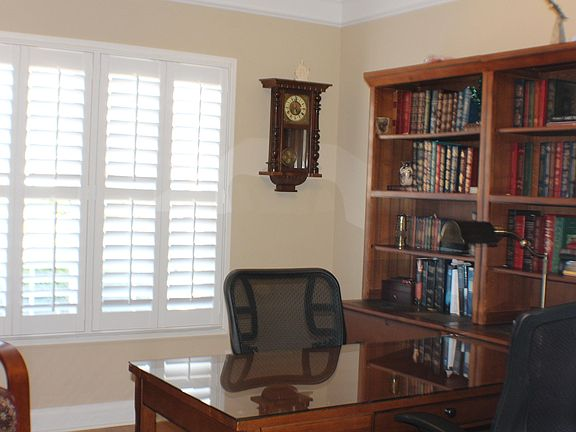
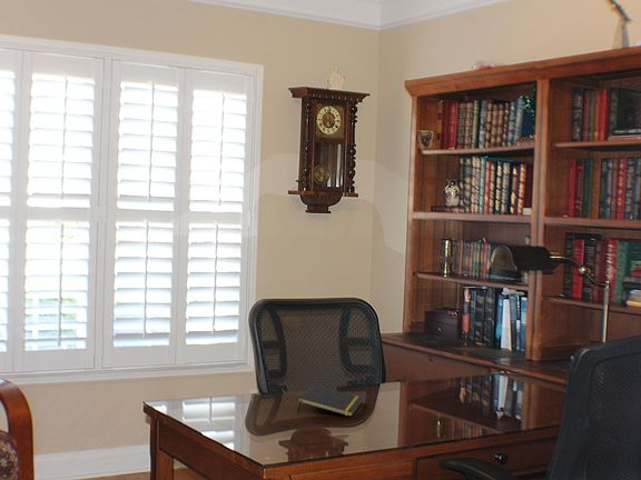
+ notepad [296,383,364,418]
